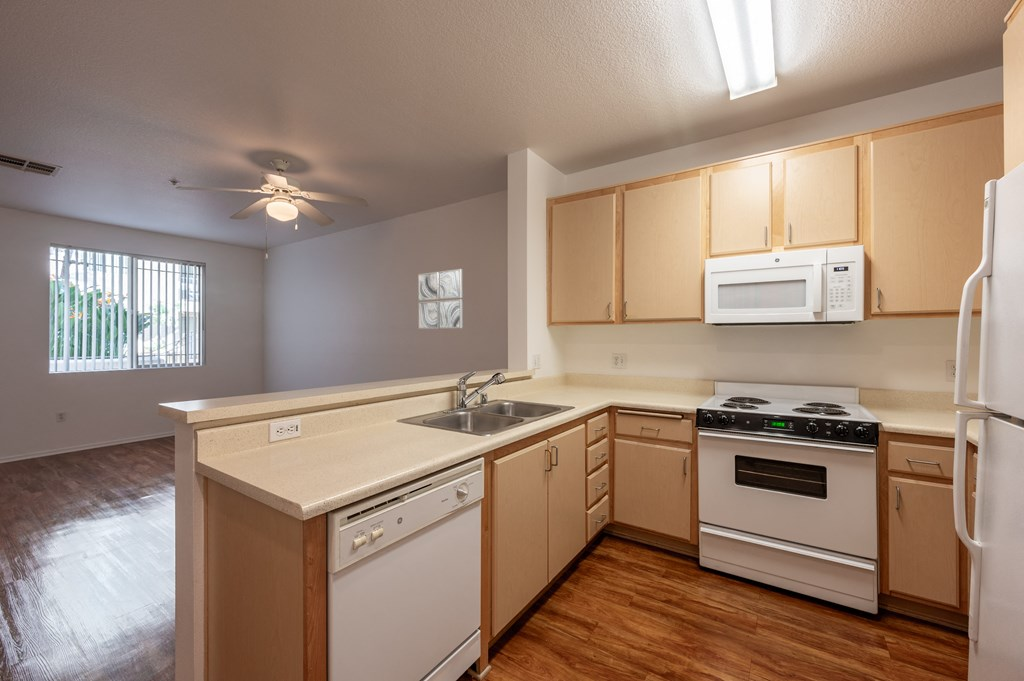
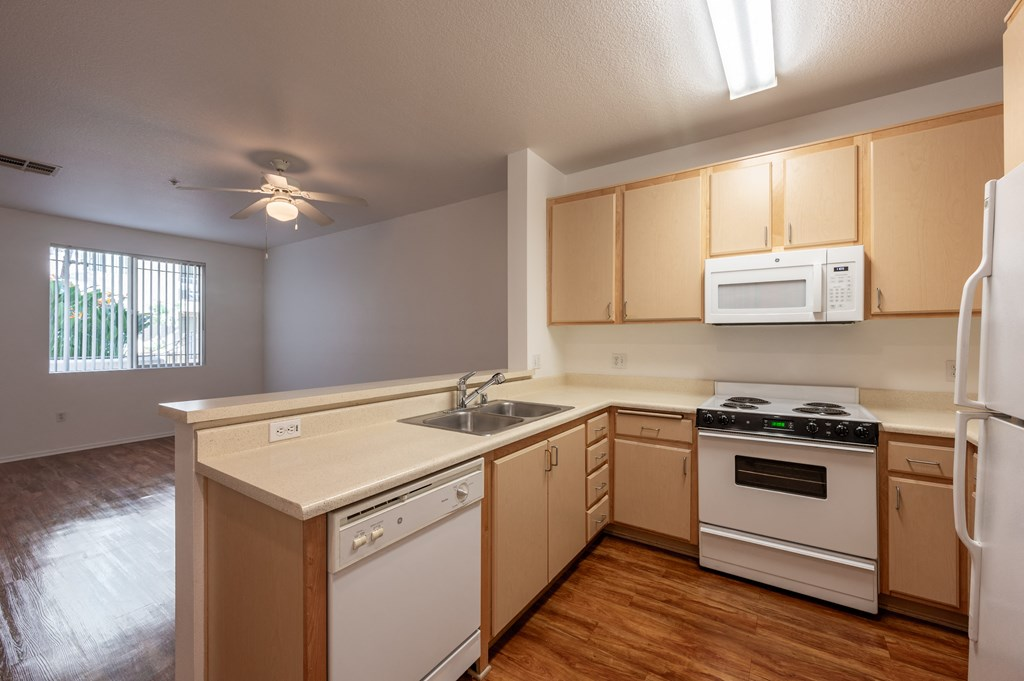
- wall art [417,268,463,330]
